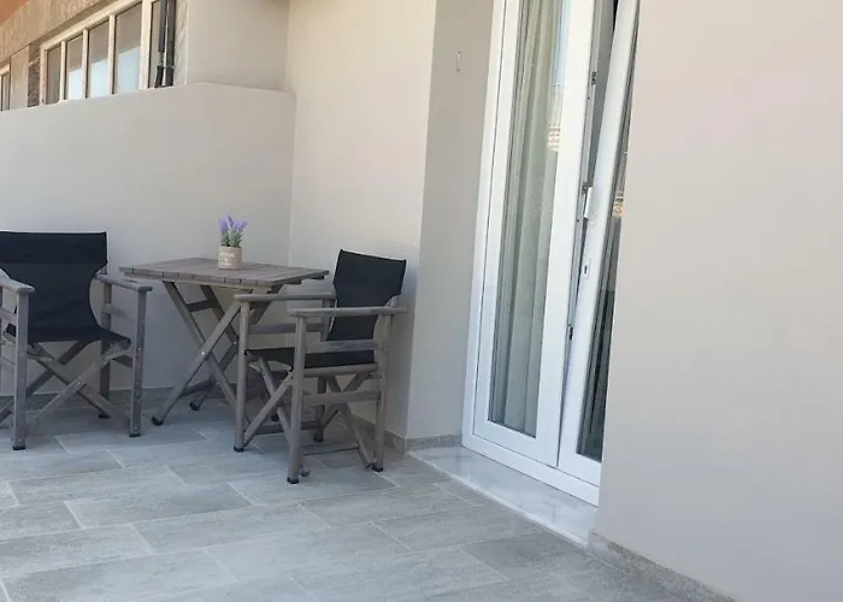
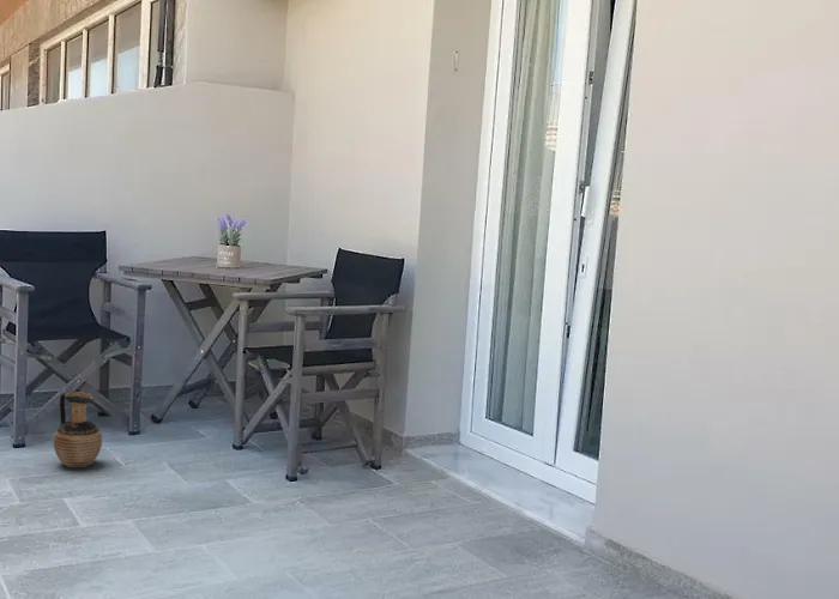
+ ceramic jug [53,391,103,470]
